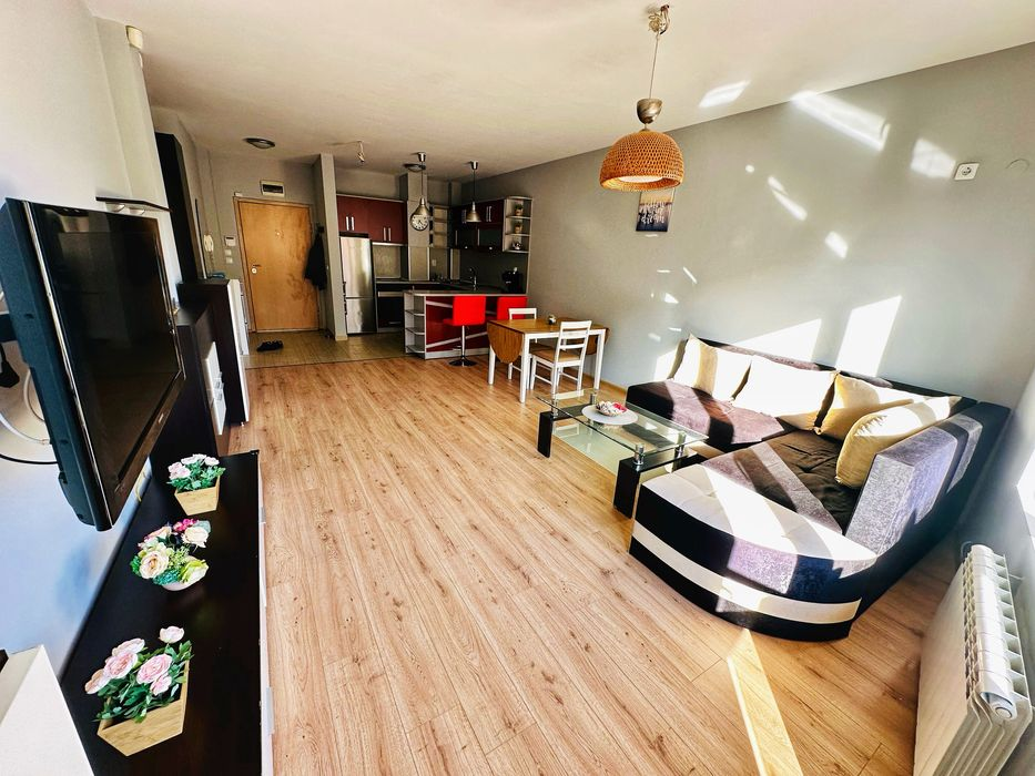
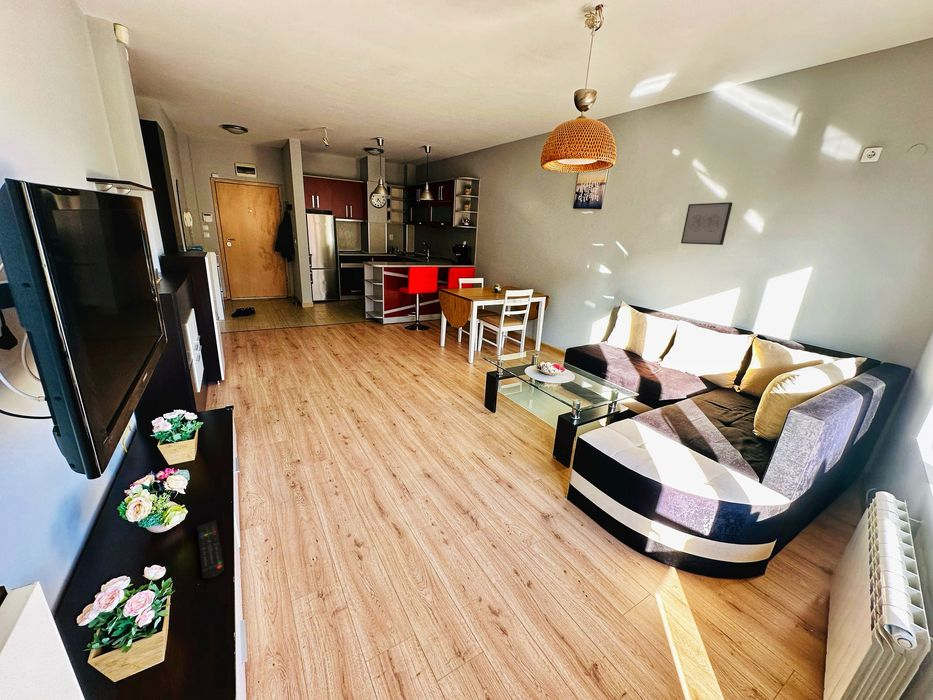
+ wall art [680,201,734,246]
+ remote control [196,519,225,579]
